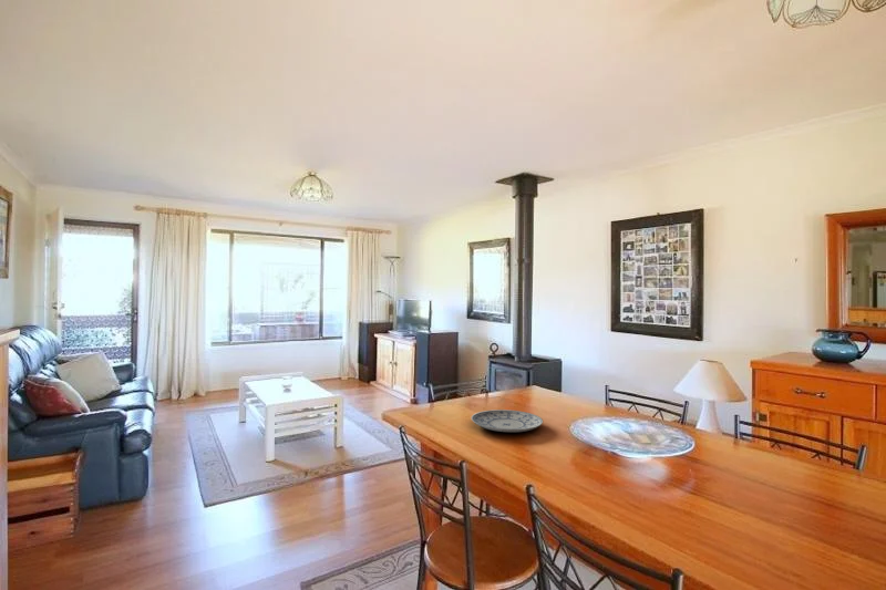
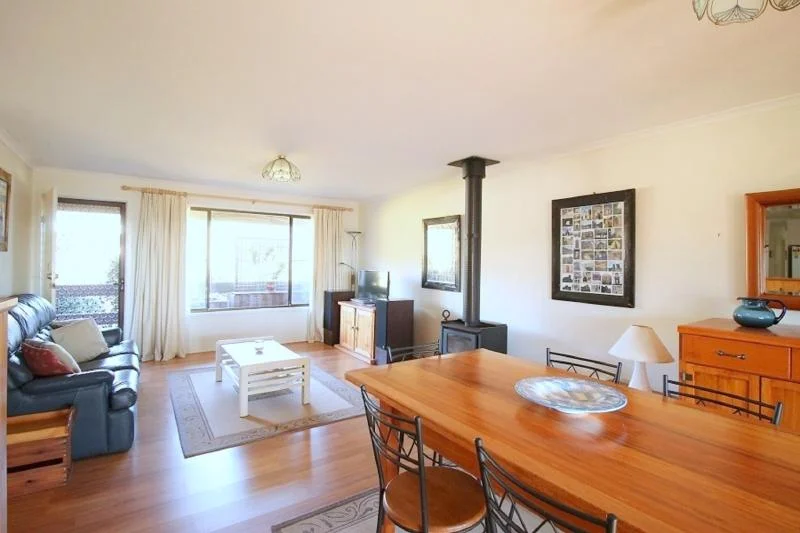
- plate [471,408,544,433]
